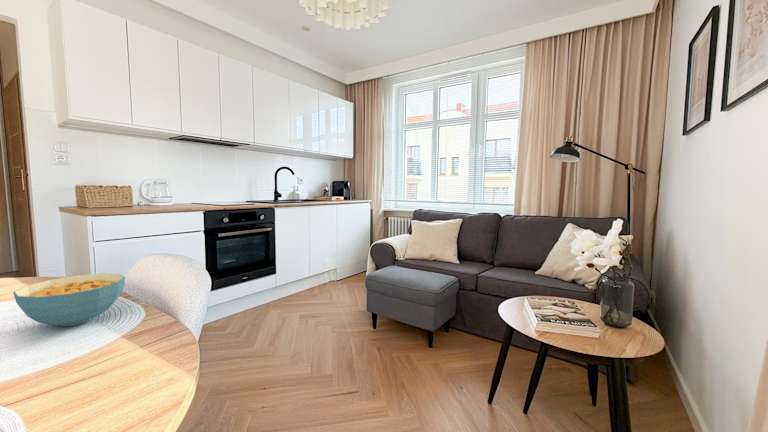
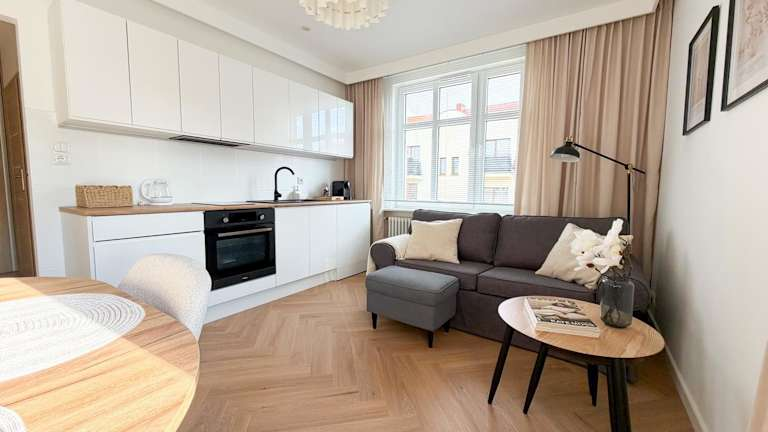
- cereal bowl [12,273,126,327]
